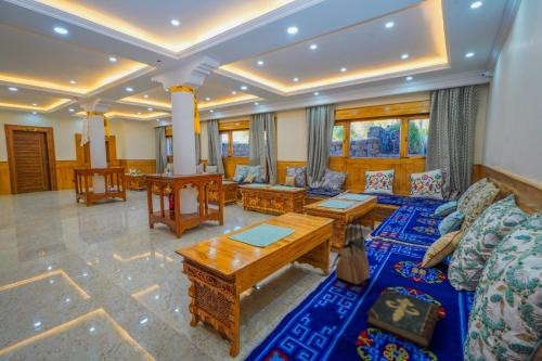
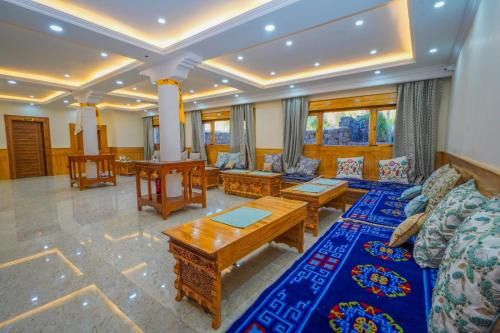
- book [365,287,441,349]
- tote bag [317,214,371,285]
